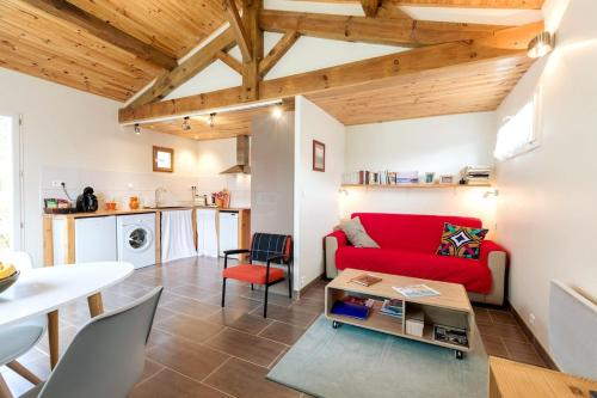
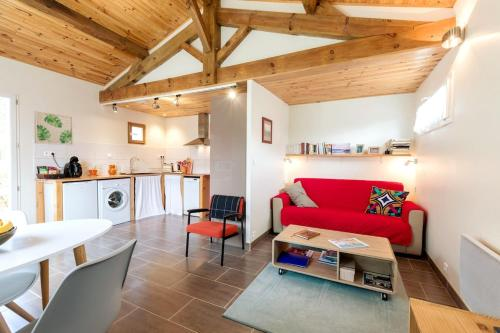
+ wall art [33,110,74,146]
